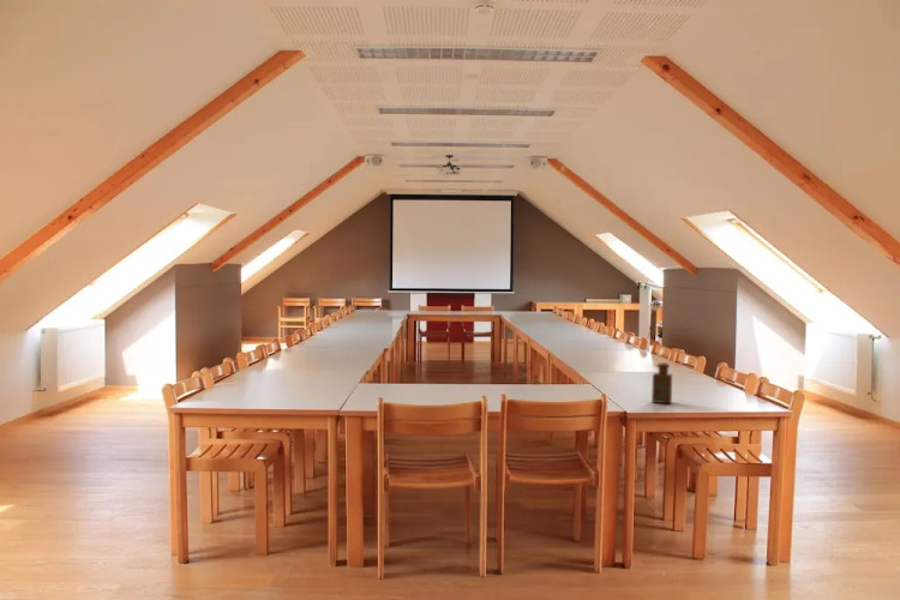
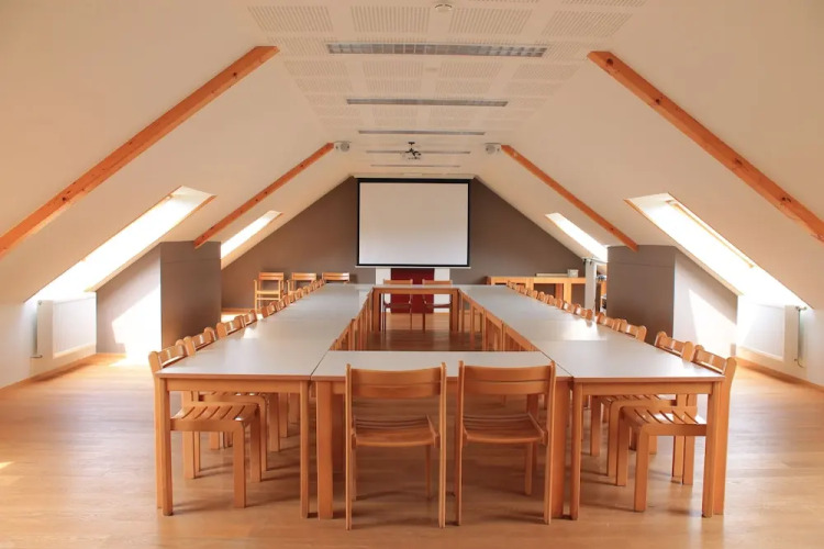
- bottle [650,361,673,404]
